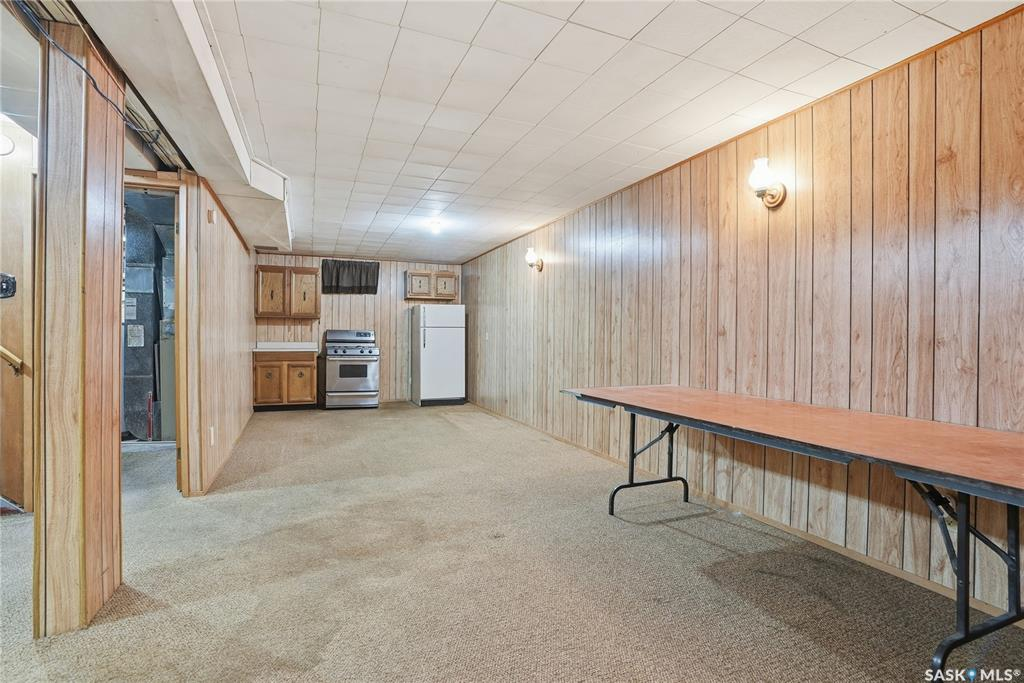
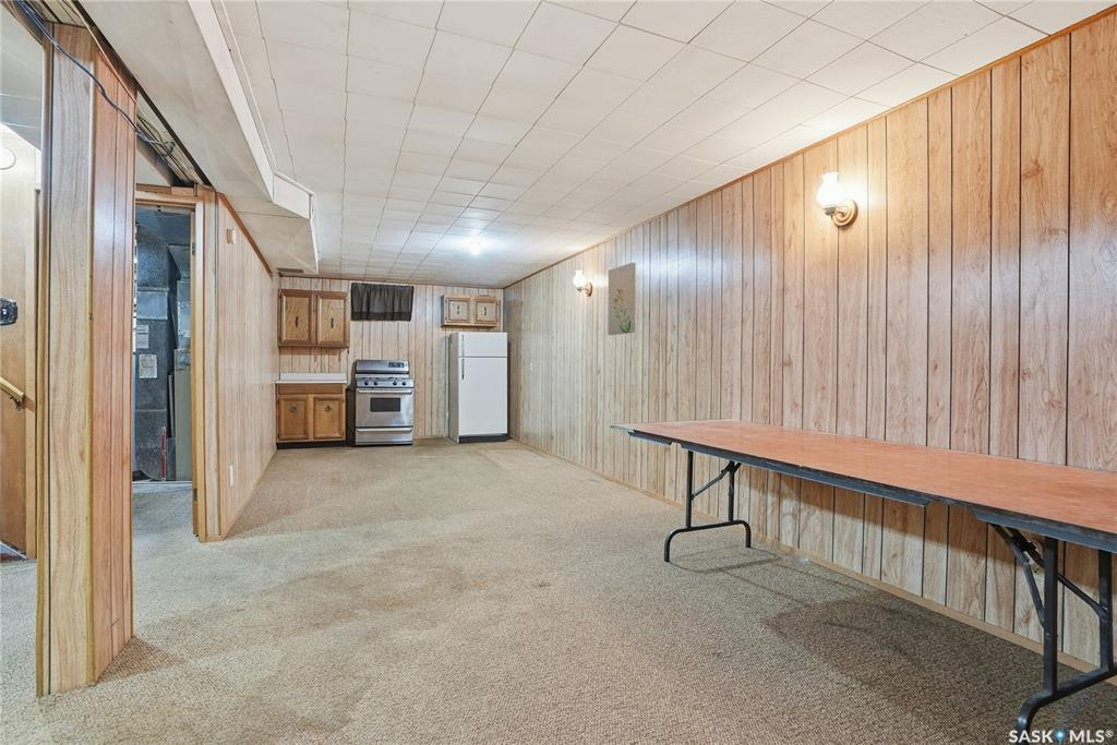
+ wall art [606,262,637,336]
